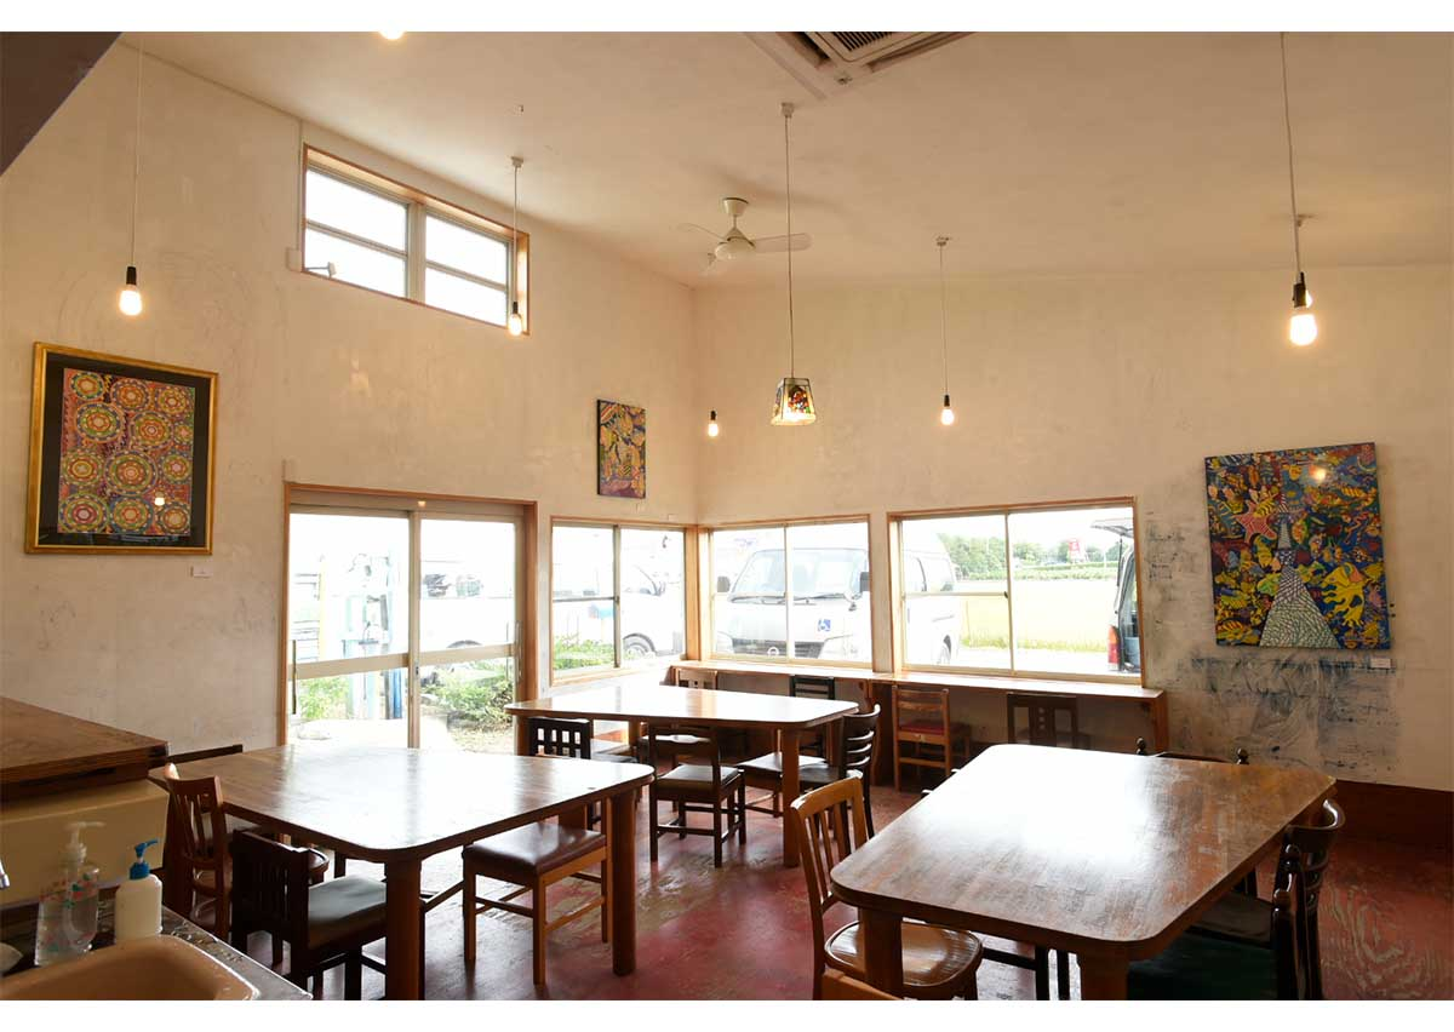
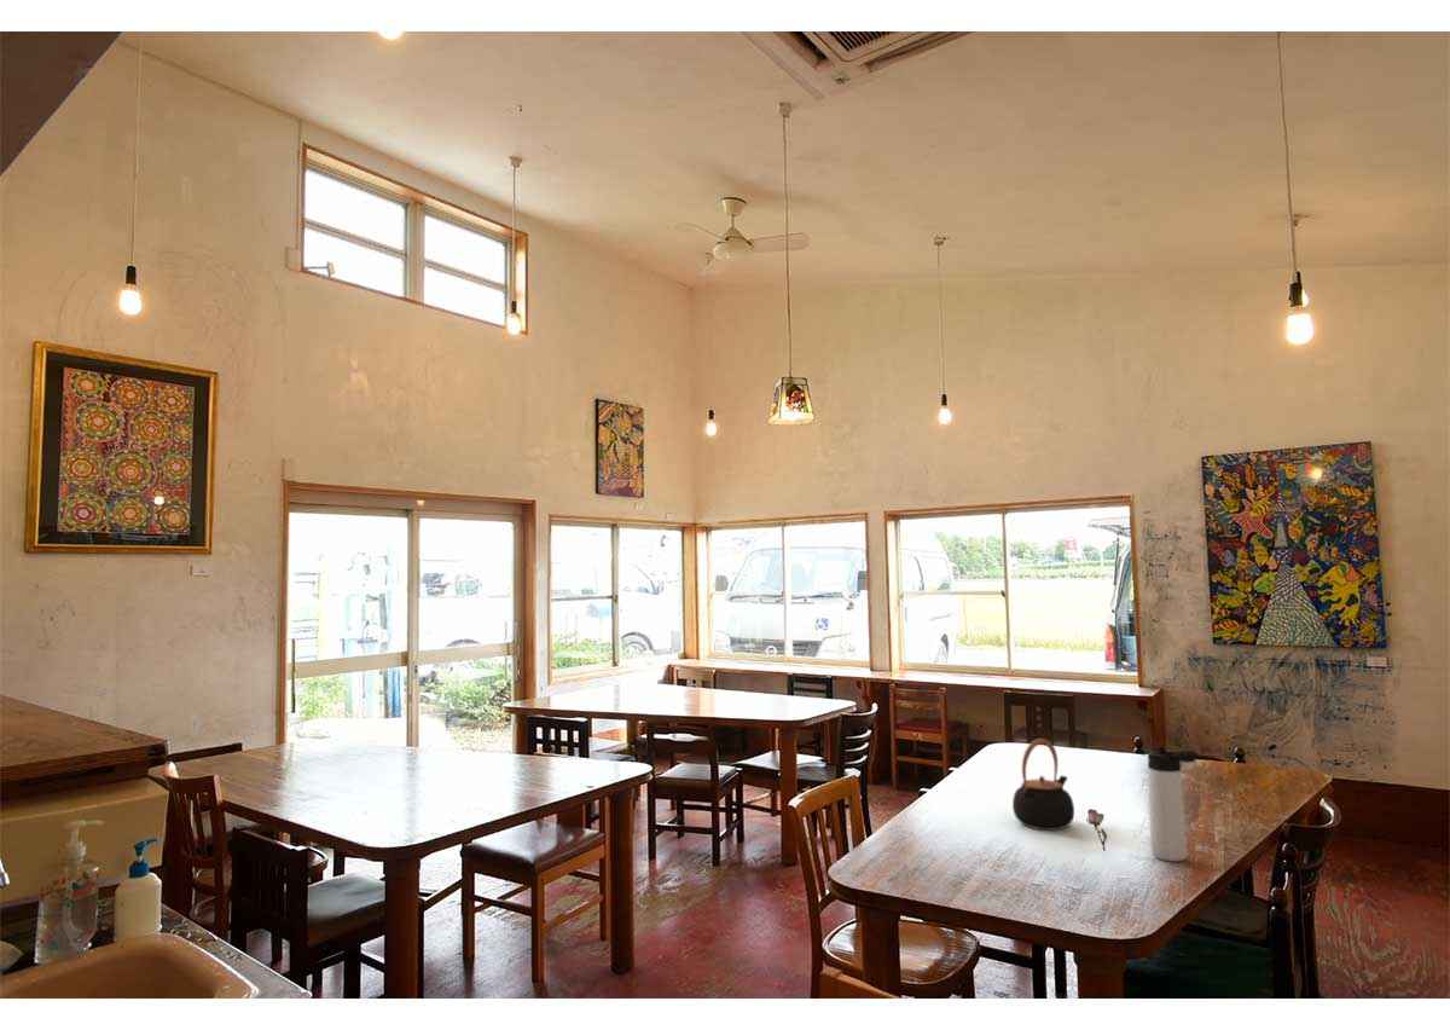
+ teapot [1011,737,1075,832]
+ flower [1085,808,1108,852]
+ thermos bottle [1147,746,1200,862]
